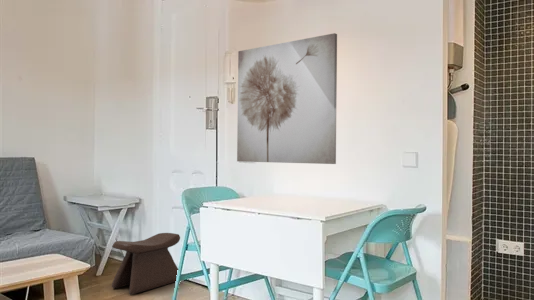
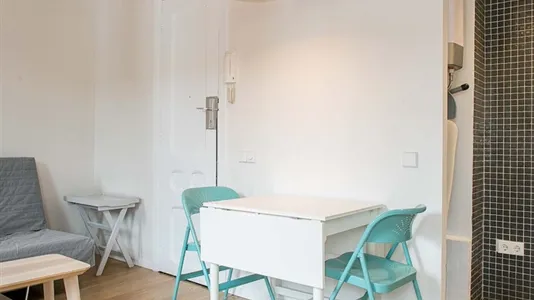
- stool [111,232,181,296]
- wall art [236,32,338,165]
